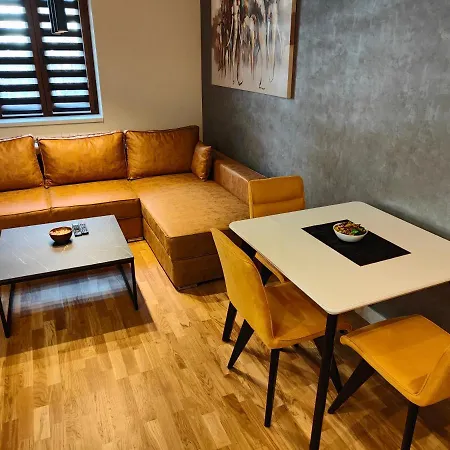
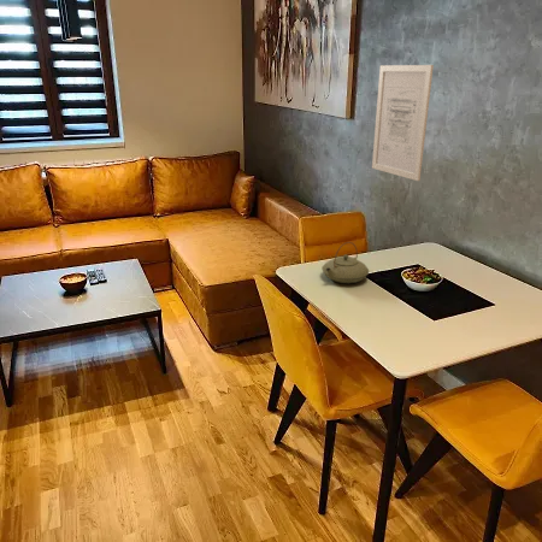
+ wall art [371,64,435,182]
+ teapot [320,241,370,284]
